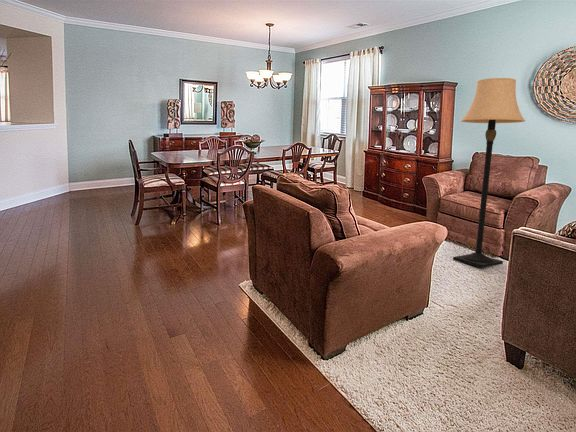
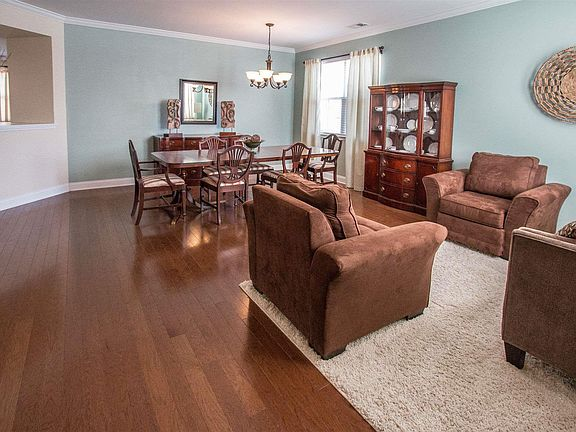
- lamp [452,77,526,269]
